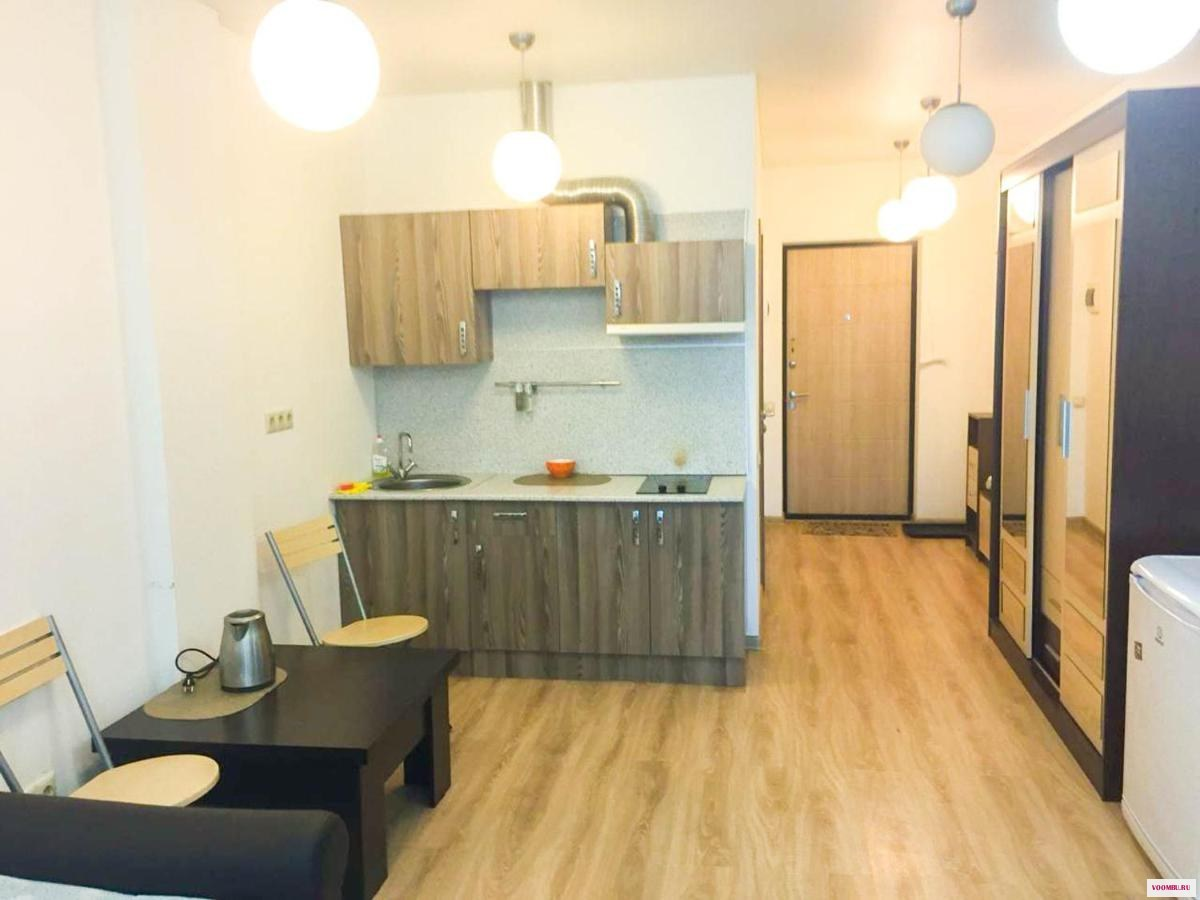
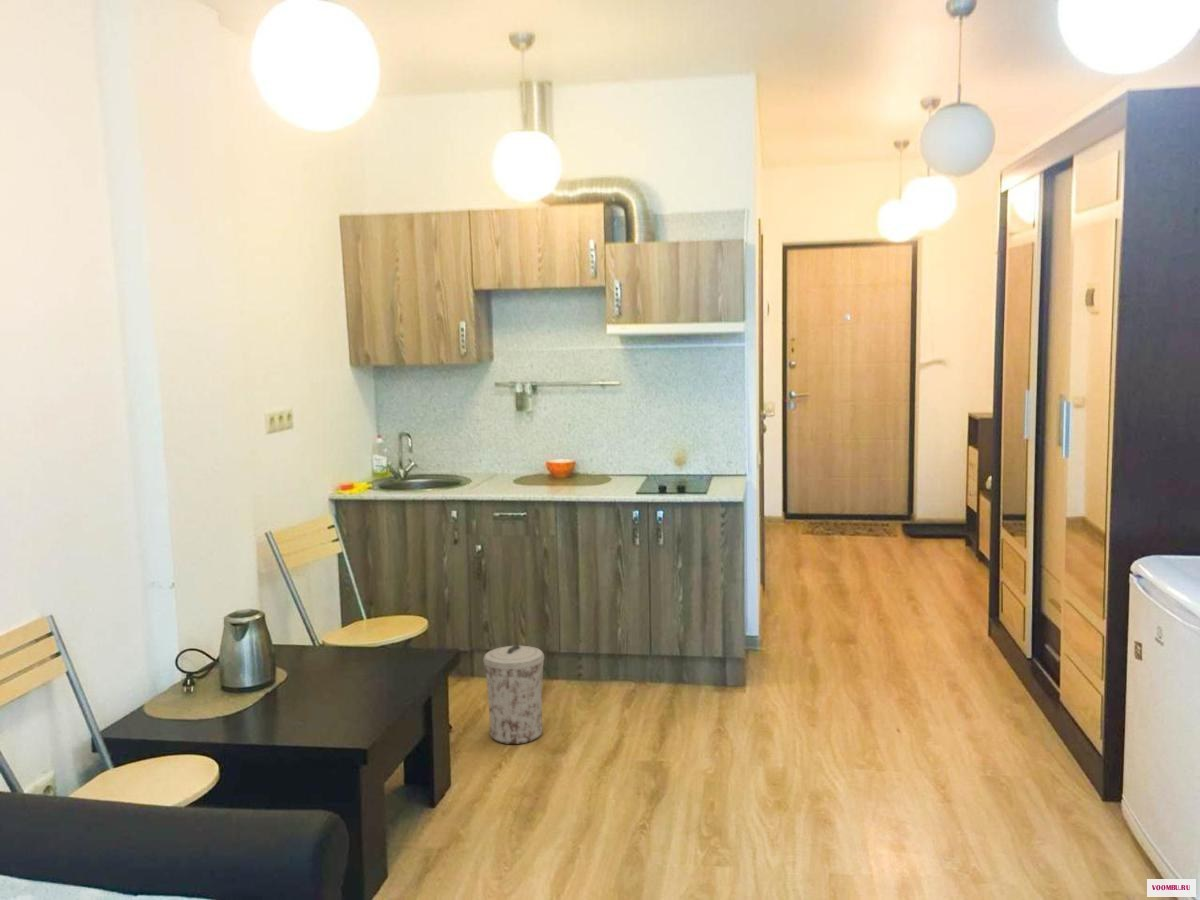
+ trash can [483,644,545,745]
